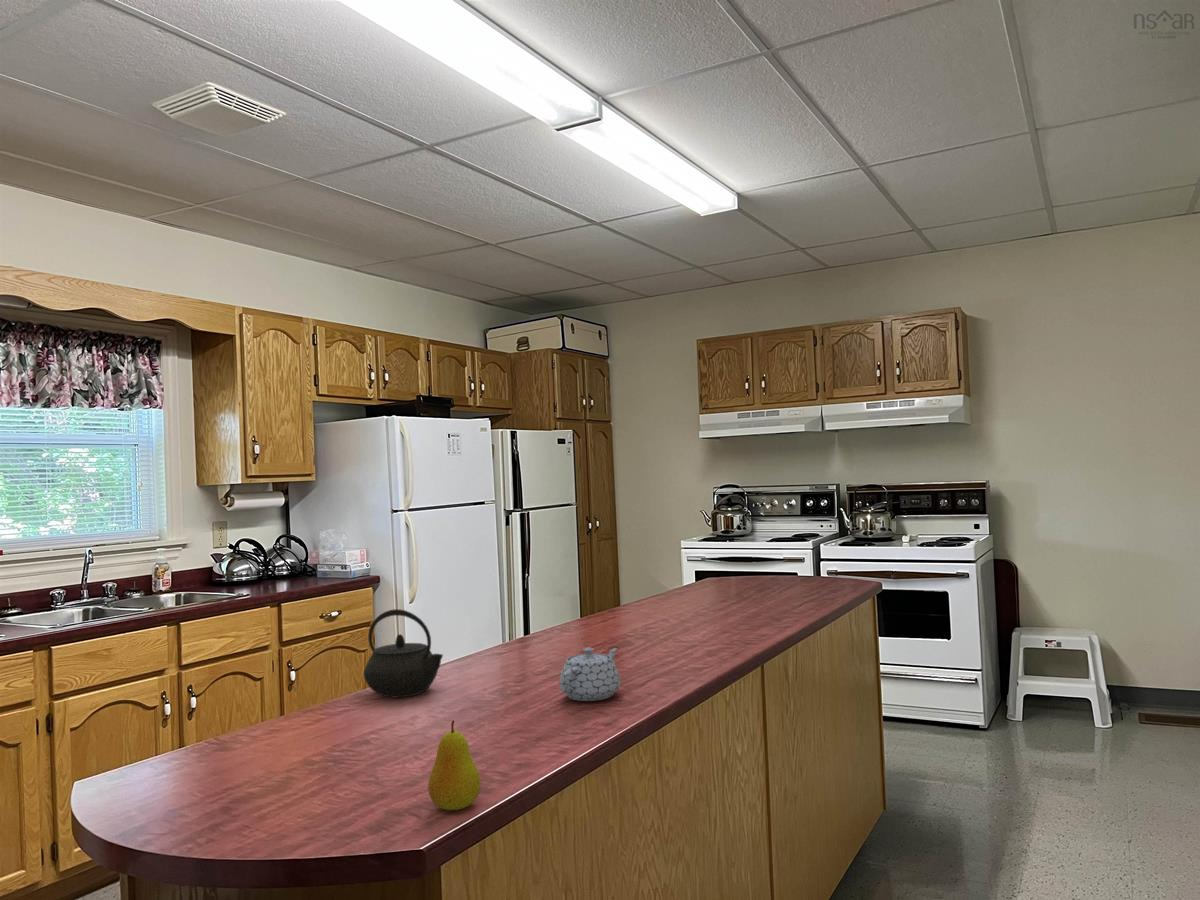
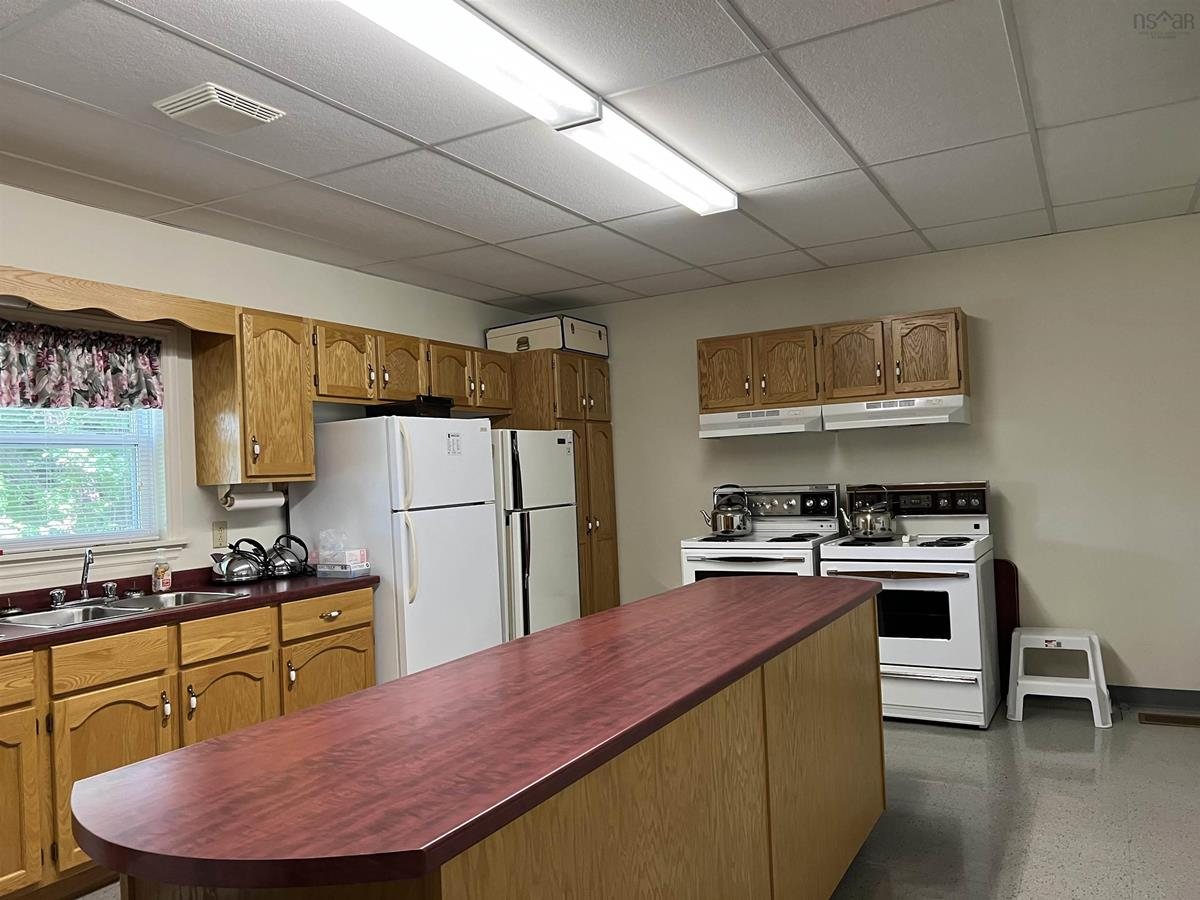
- kettle [363,608,444,699]
- teapot [558,647,622,702]
- fruit [427,719,482,811]
